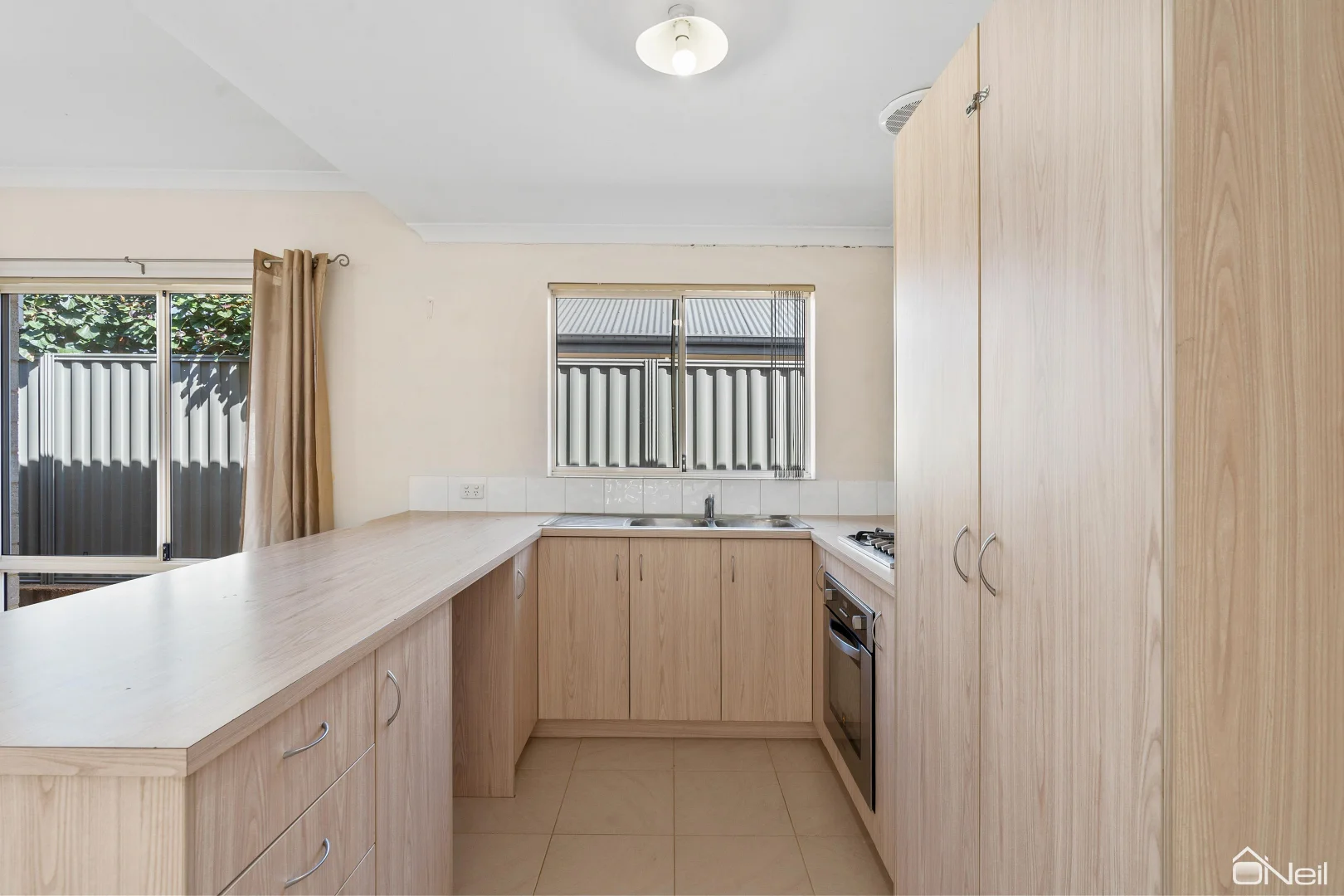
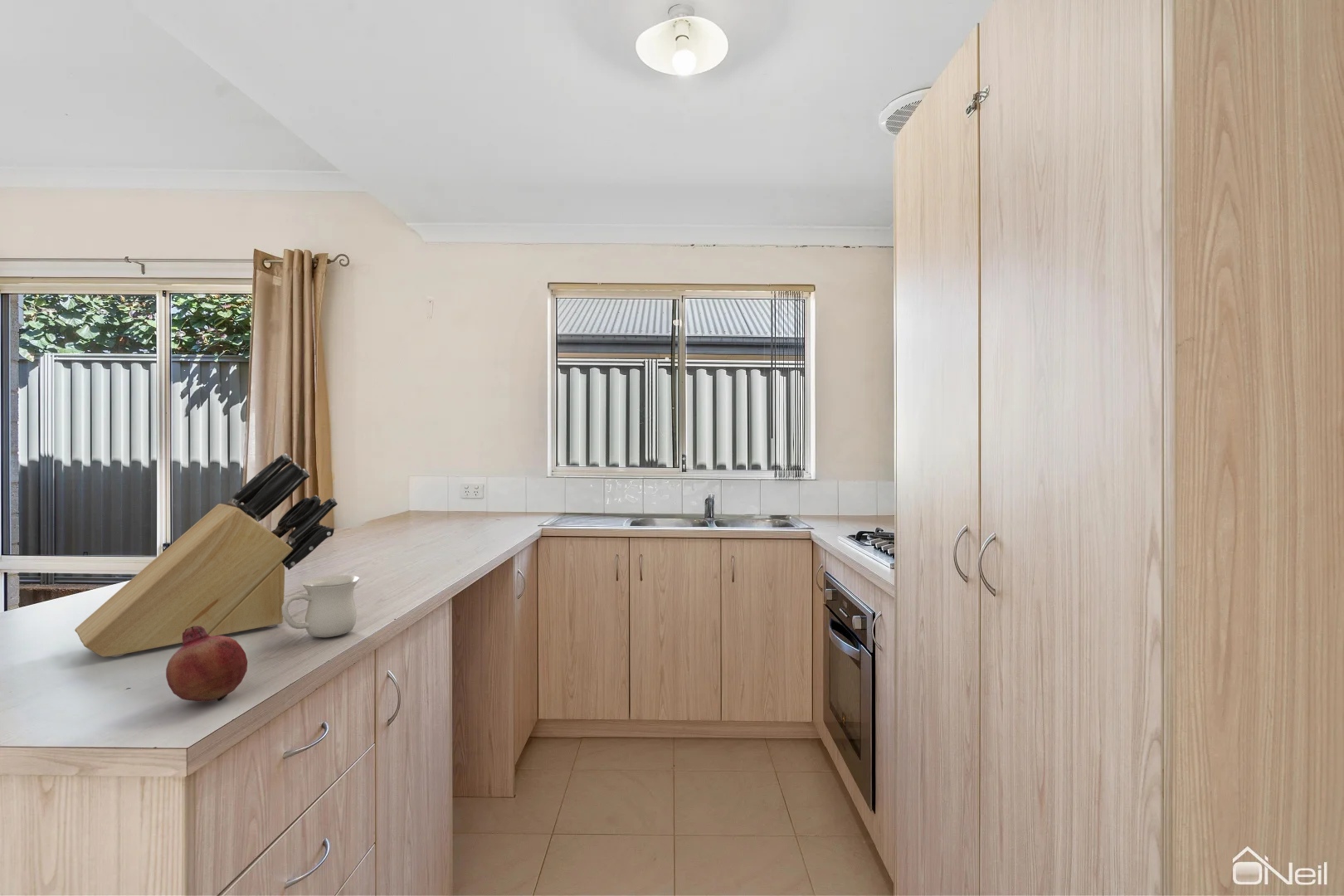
+ mug [282,575,360,638]
+ fruit [165,626,248,702]
+ knife block [74,453,338,658]
